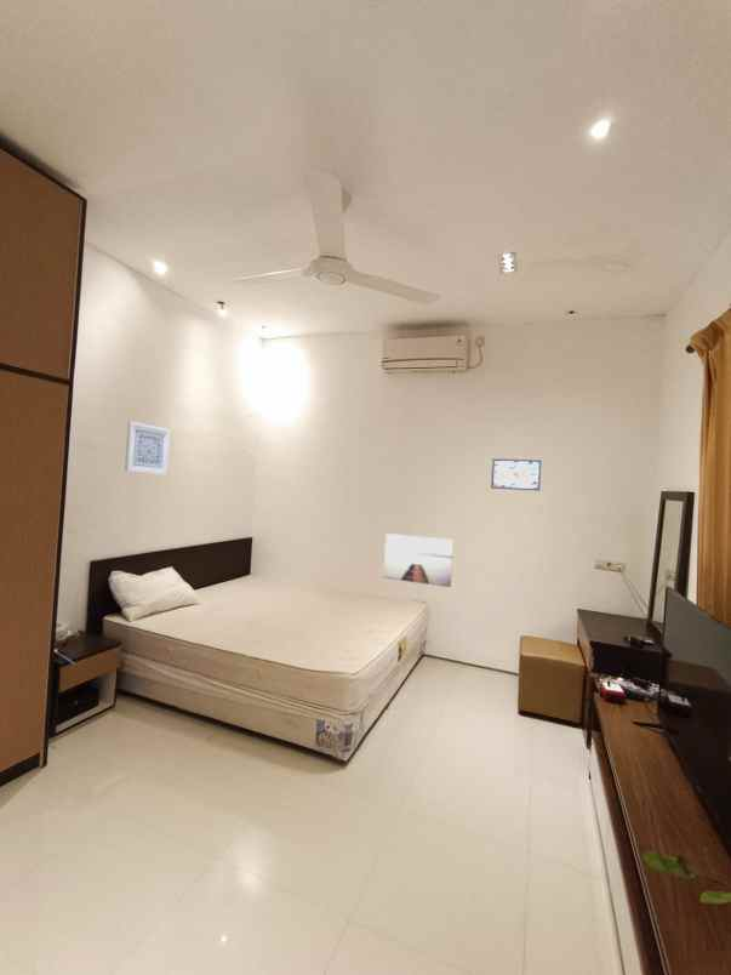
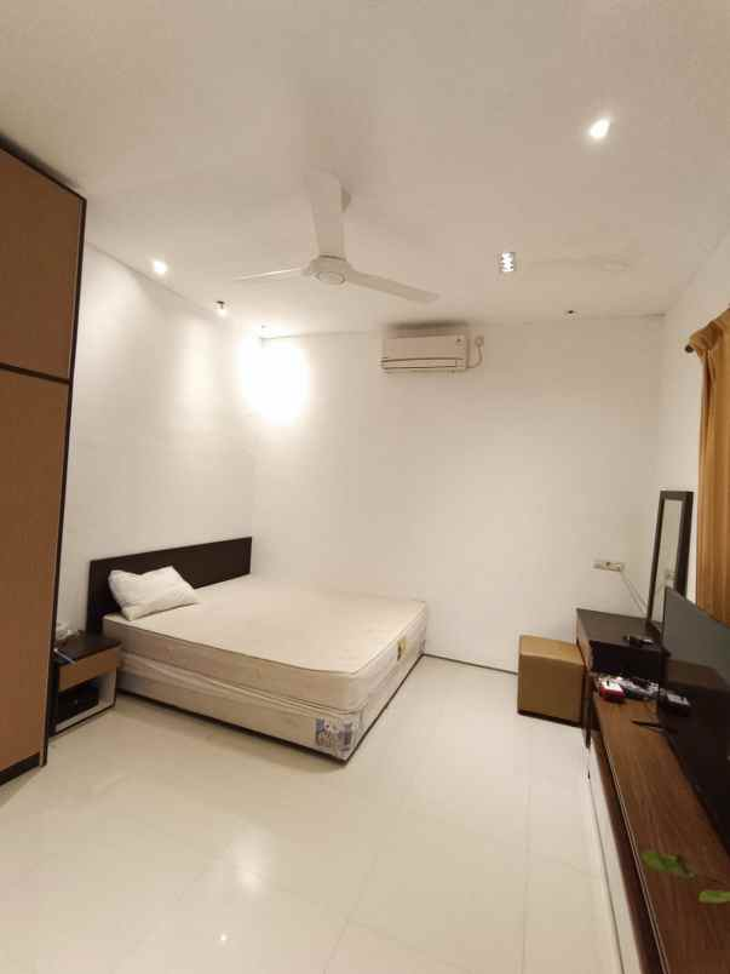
- wall art [124,421,171,475]
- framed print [490,457,542,492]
- wall art [382,532,455,588]
